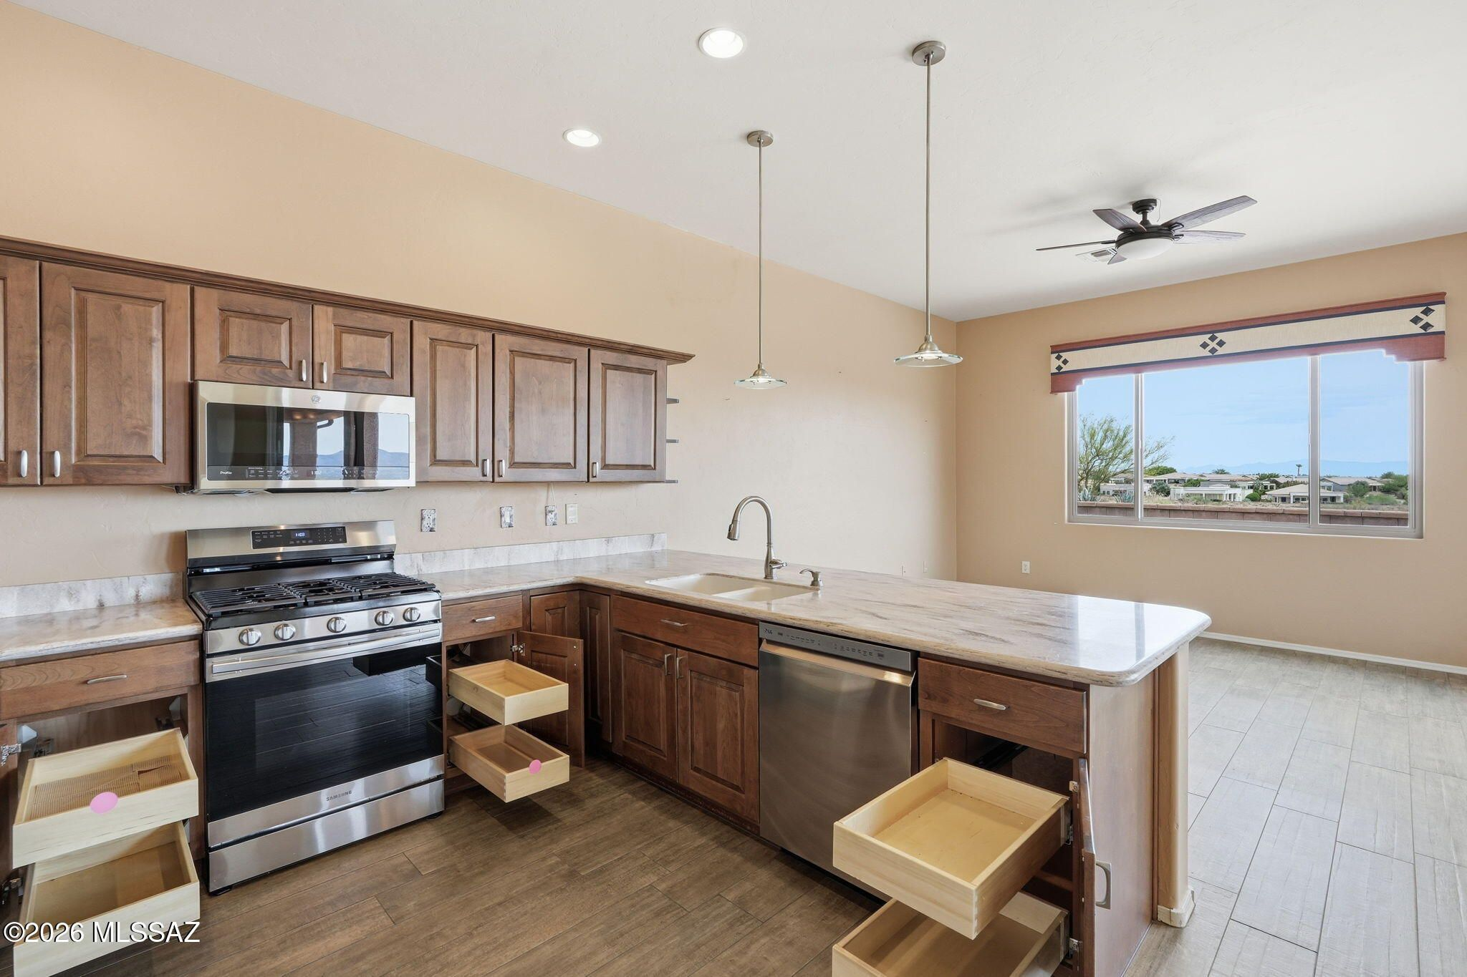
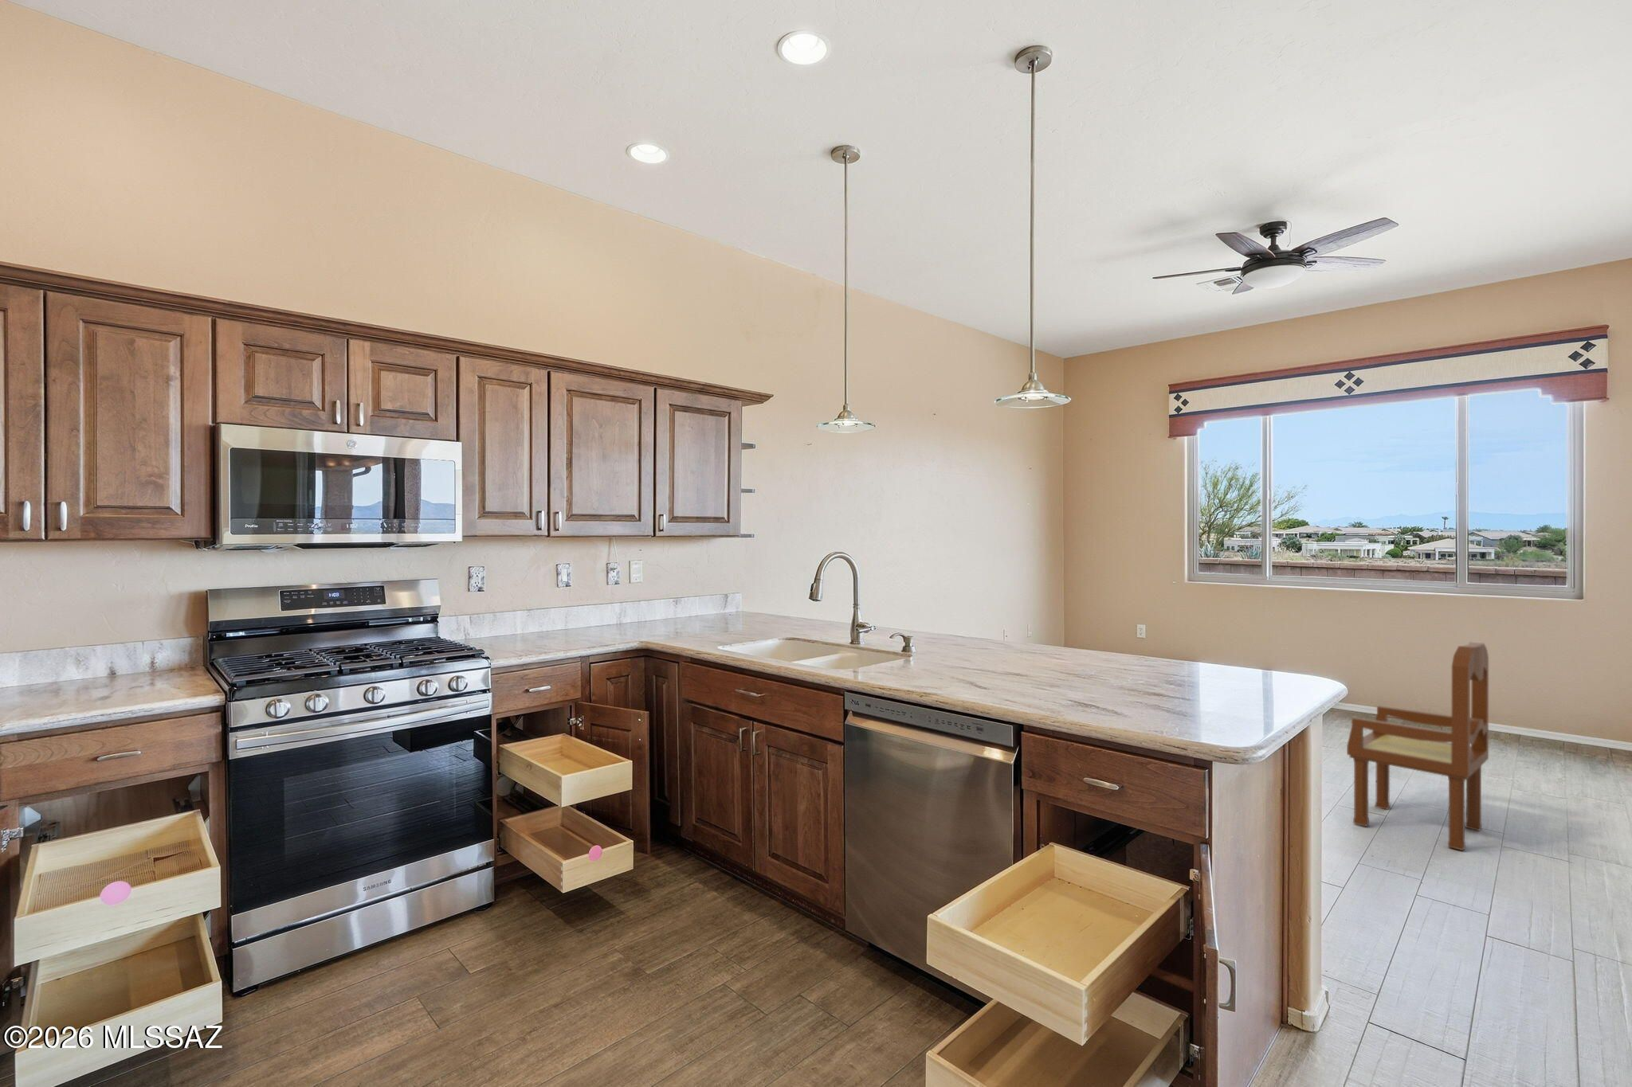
+ dining chair [1346,641,1489,852]
